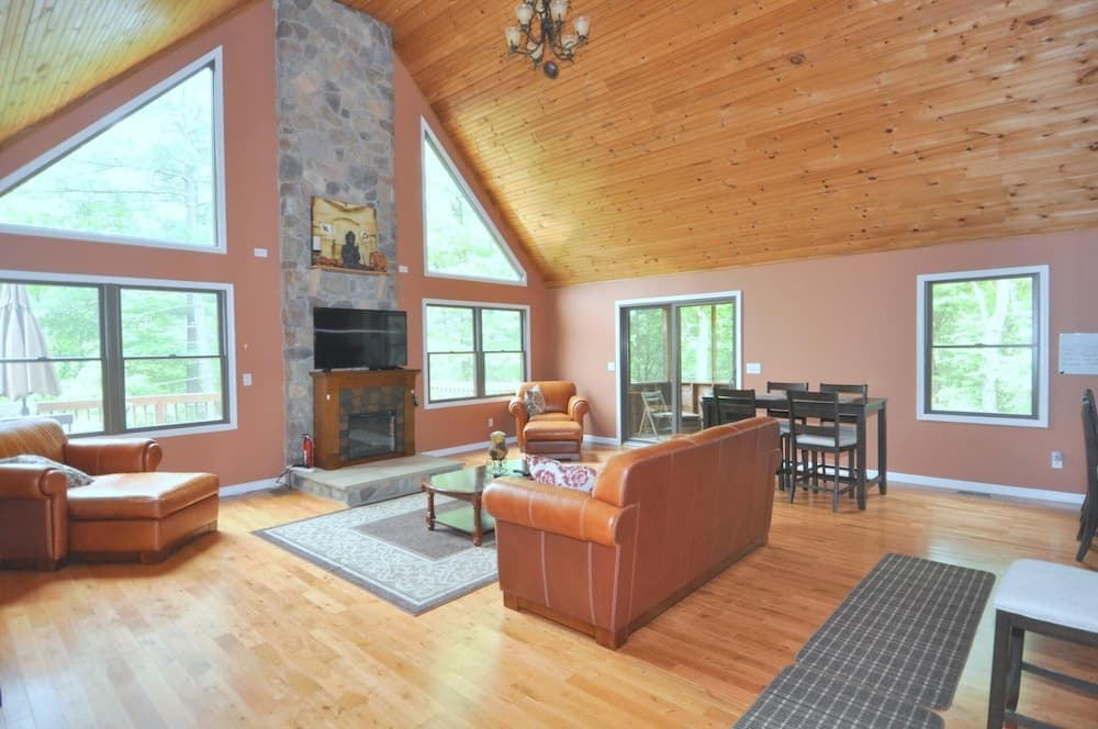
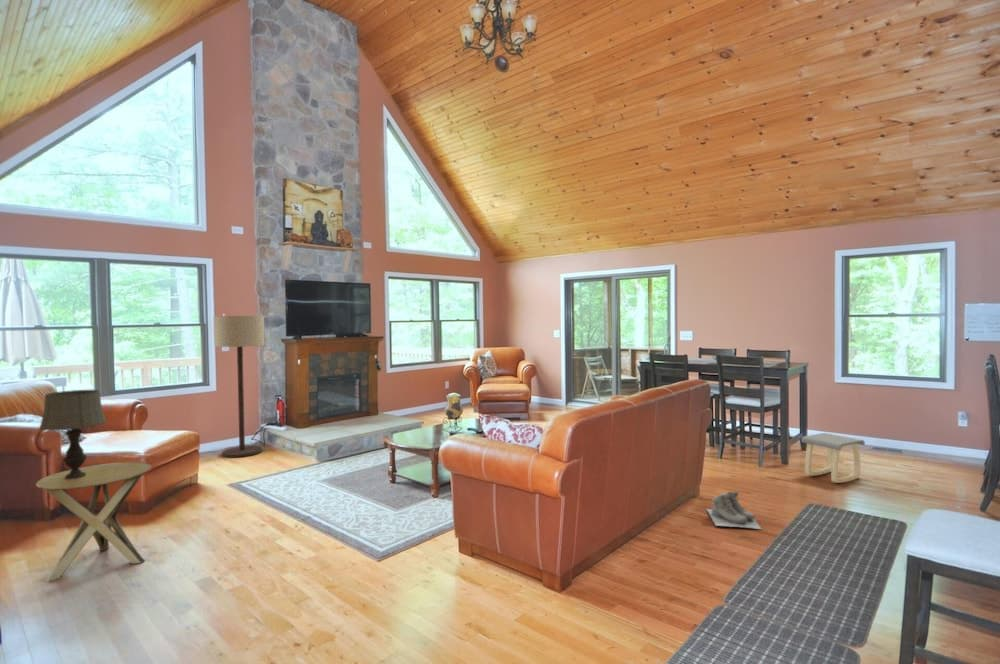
+ table lamp [39,389,107,479]
+ side table [35,461,152,583]
+ stool [800,432,866,484]
+ boots [705,490,762,530]
+ floor lamp [213,315,265,459]
